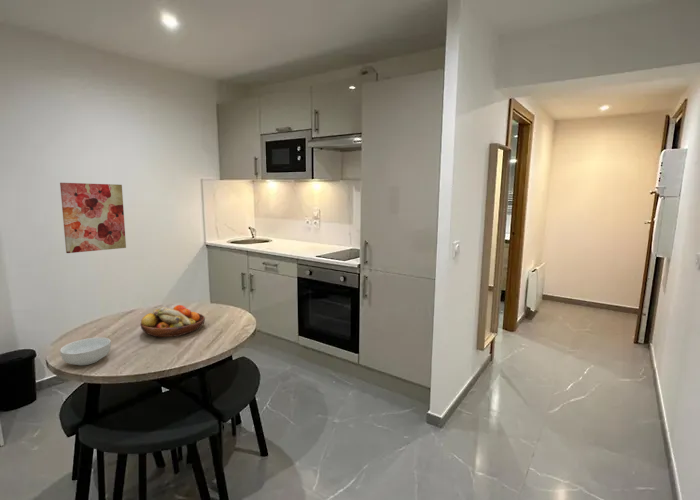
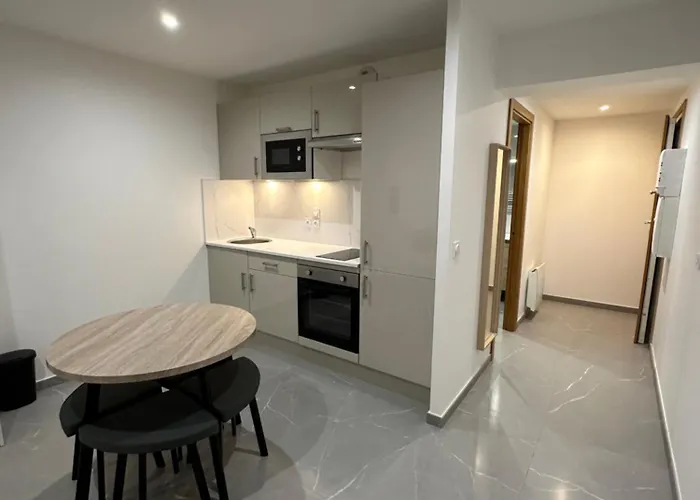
- wall art [59,182,127,254]
- cereal bowl [59,337,112,366]
- fruit bowl [139,304,206,338]
